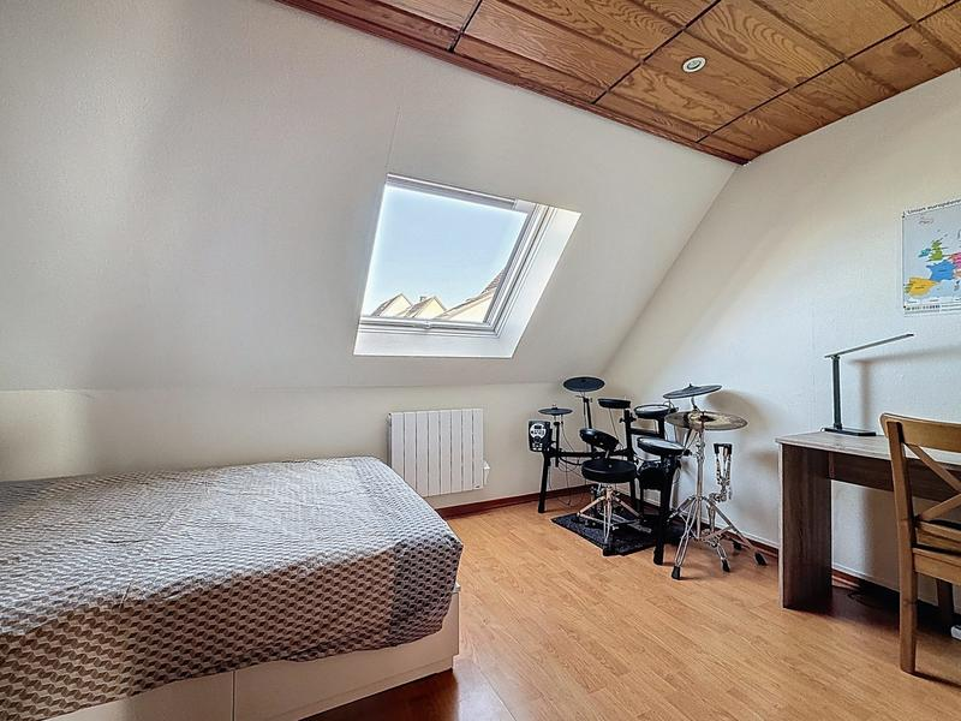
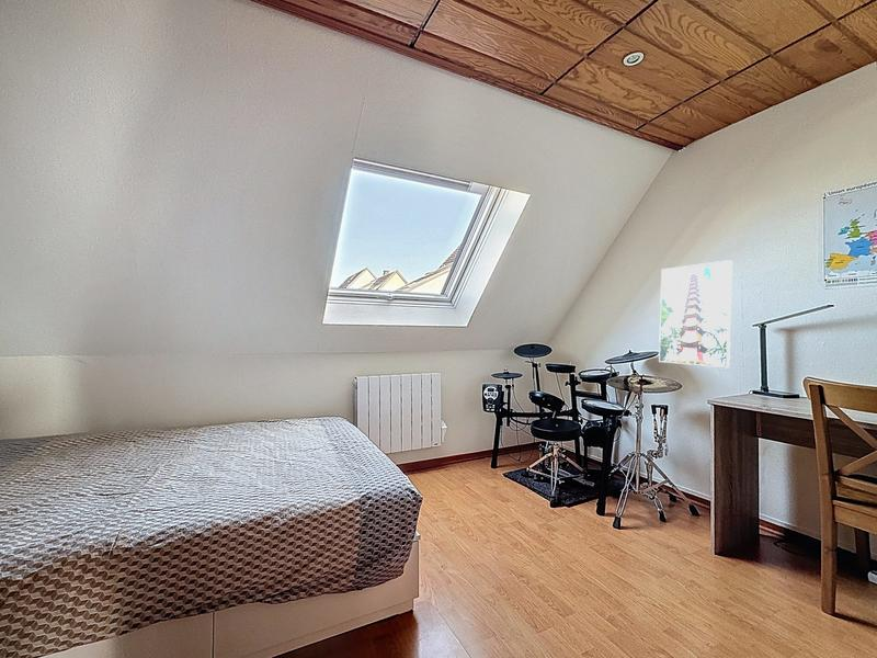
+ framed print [658,259,733,368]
